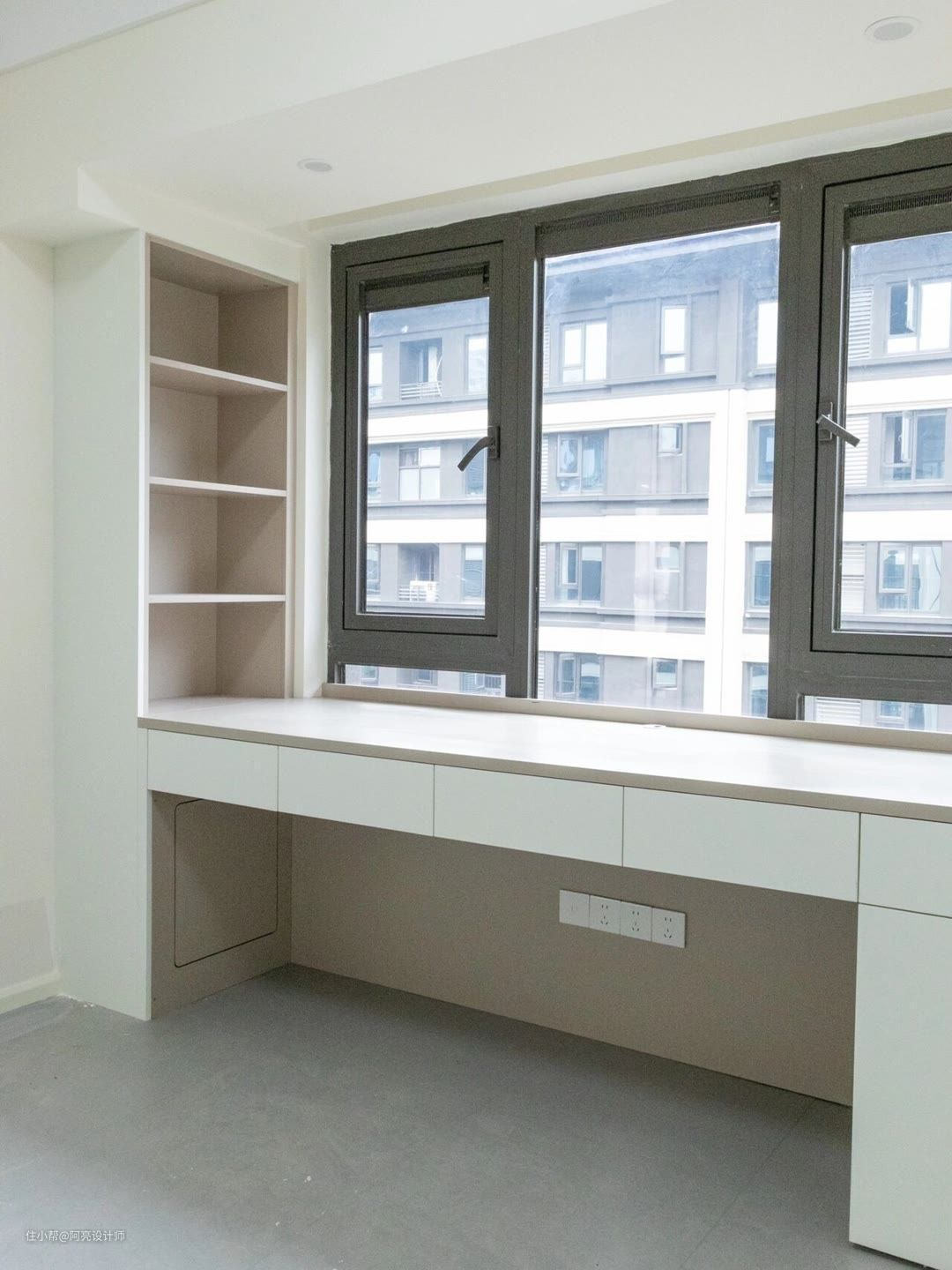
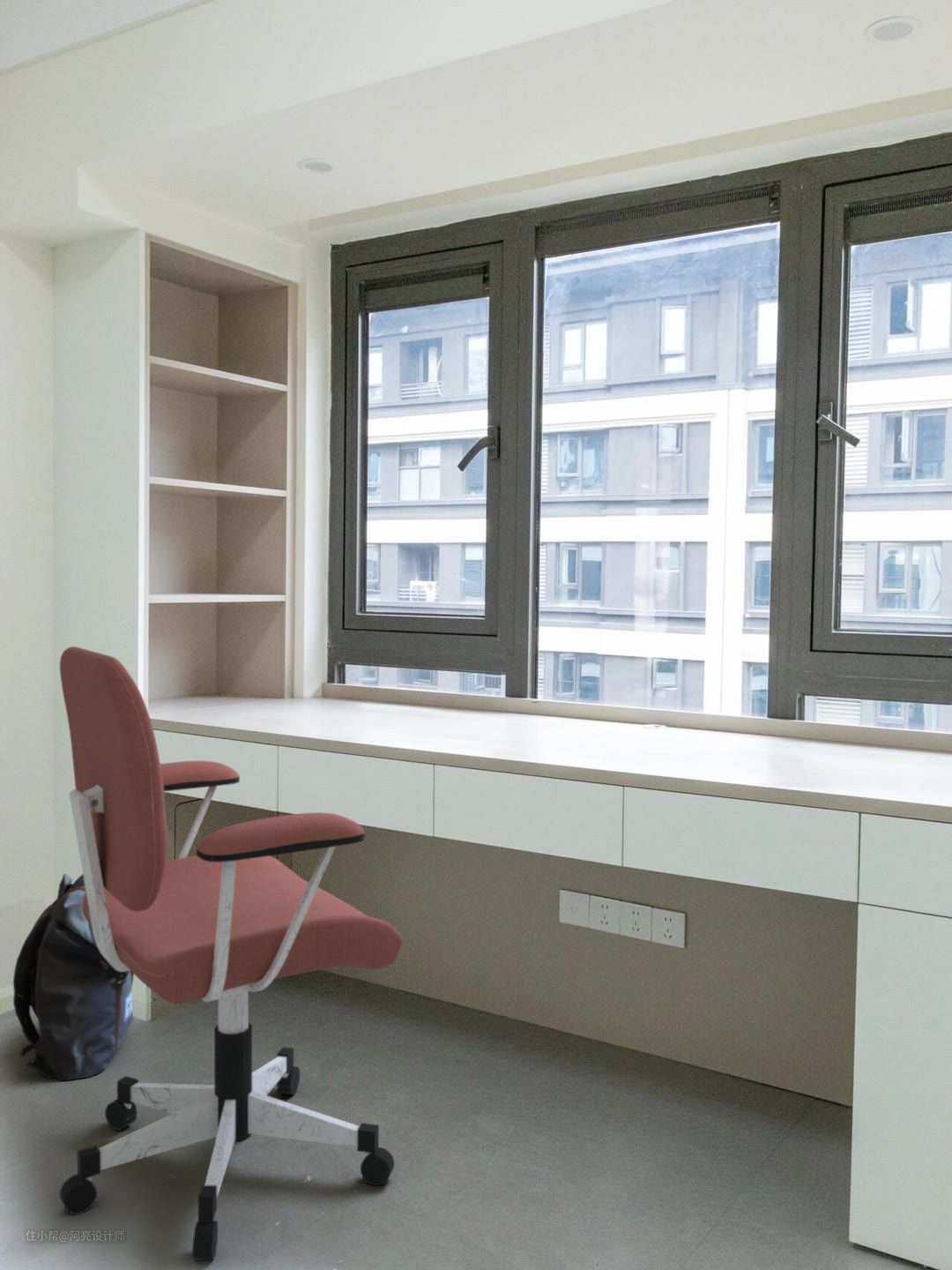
+ backpack [12,873,135,1082]
+ office chair [59,646,404,1261]
